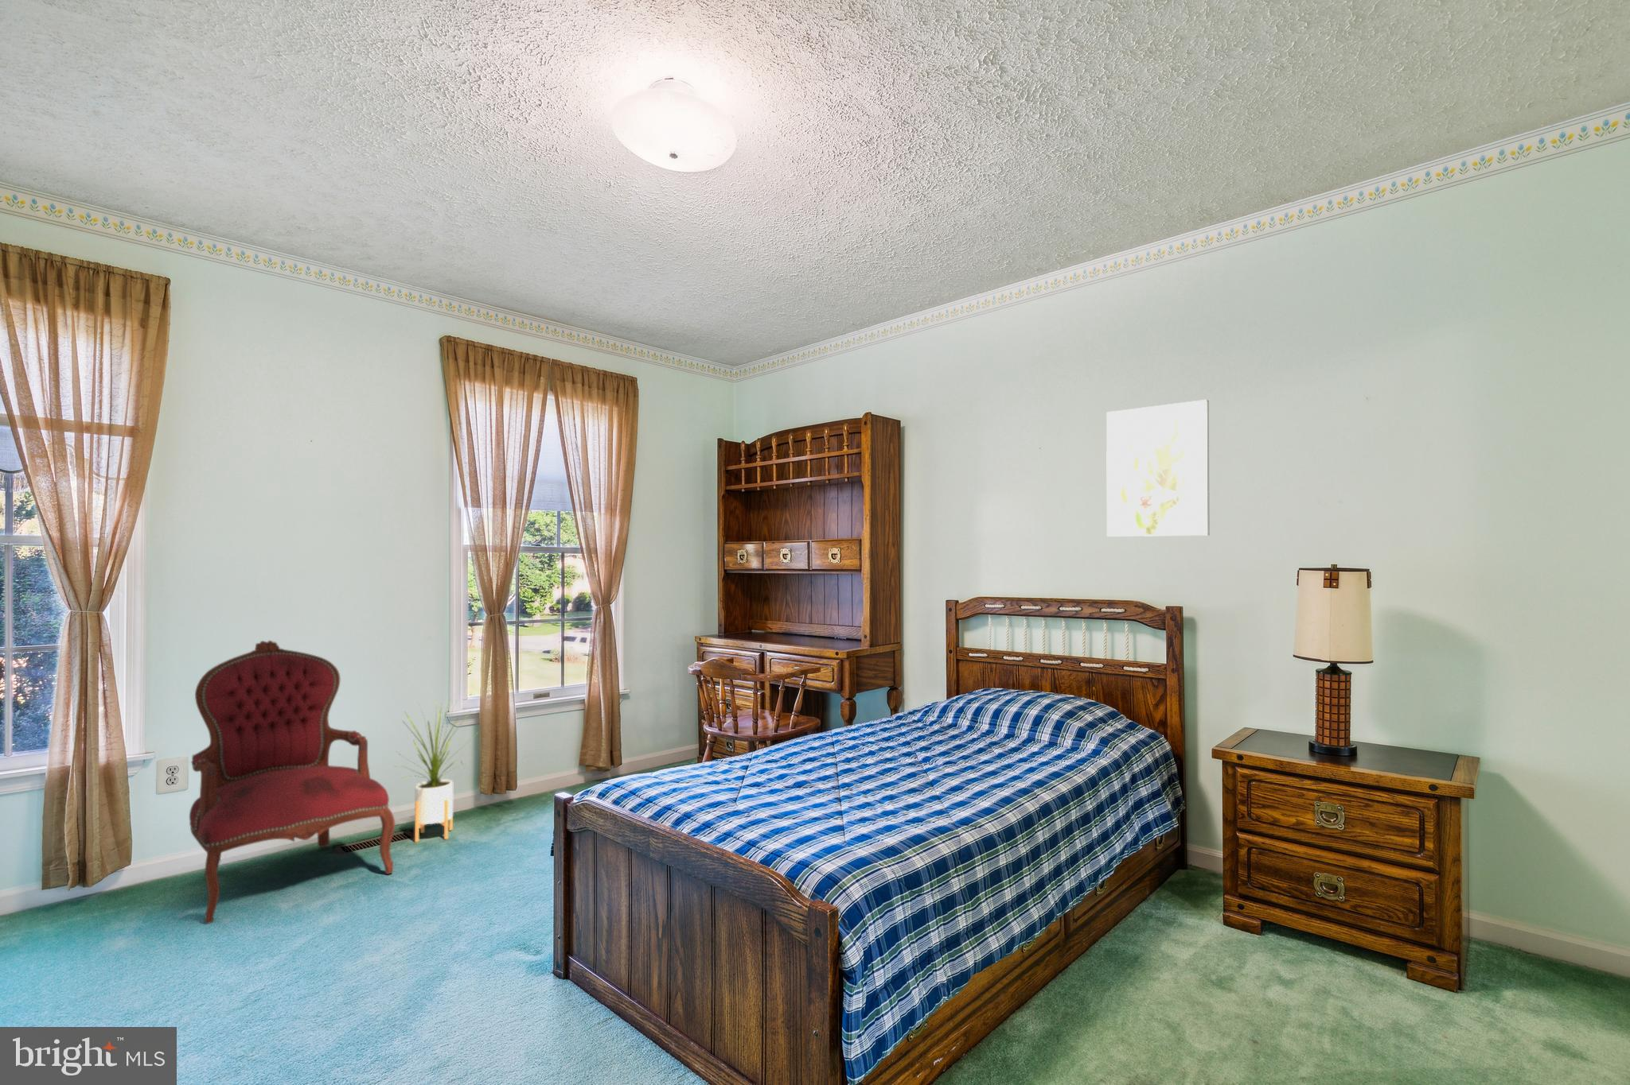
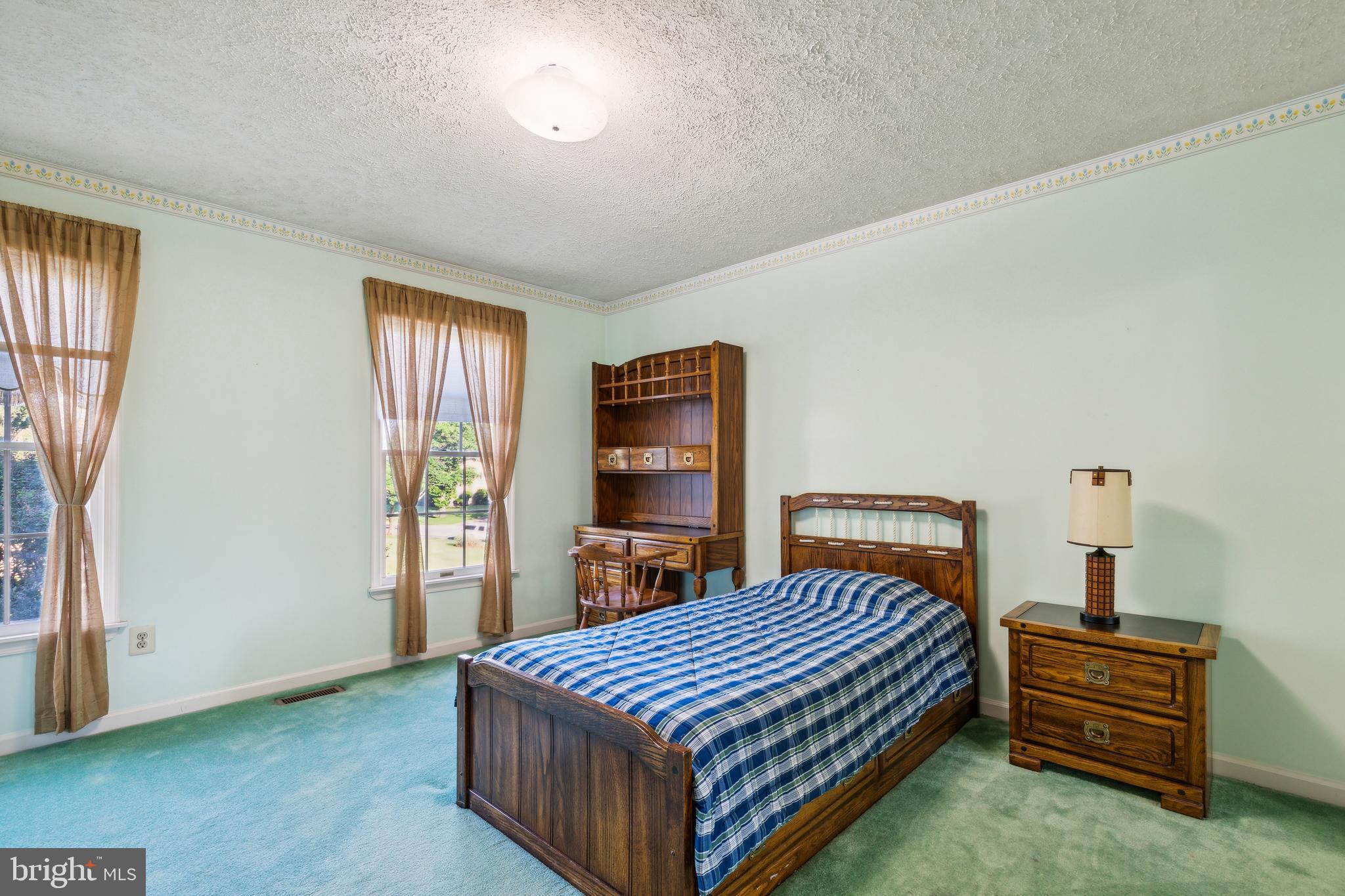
- house plant [393,696,477,843]
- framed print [1105,400,1211,538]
- armchair [189,639,395,925]
